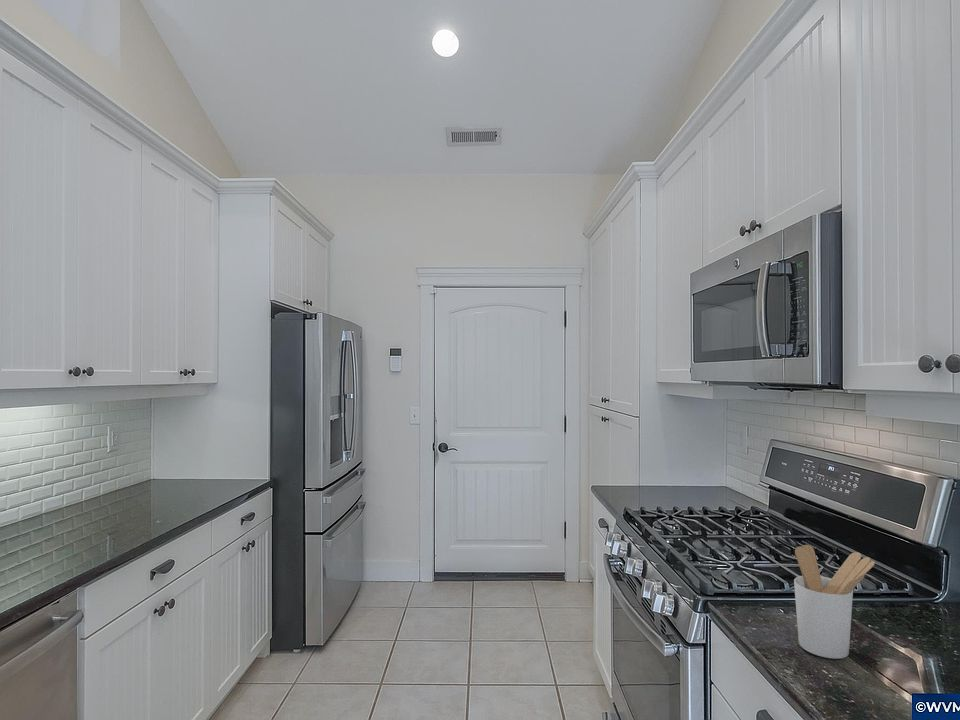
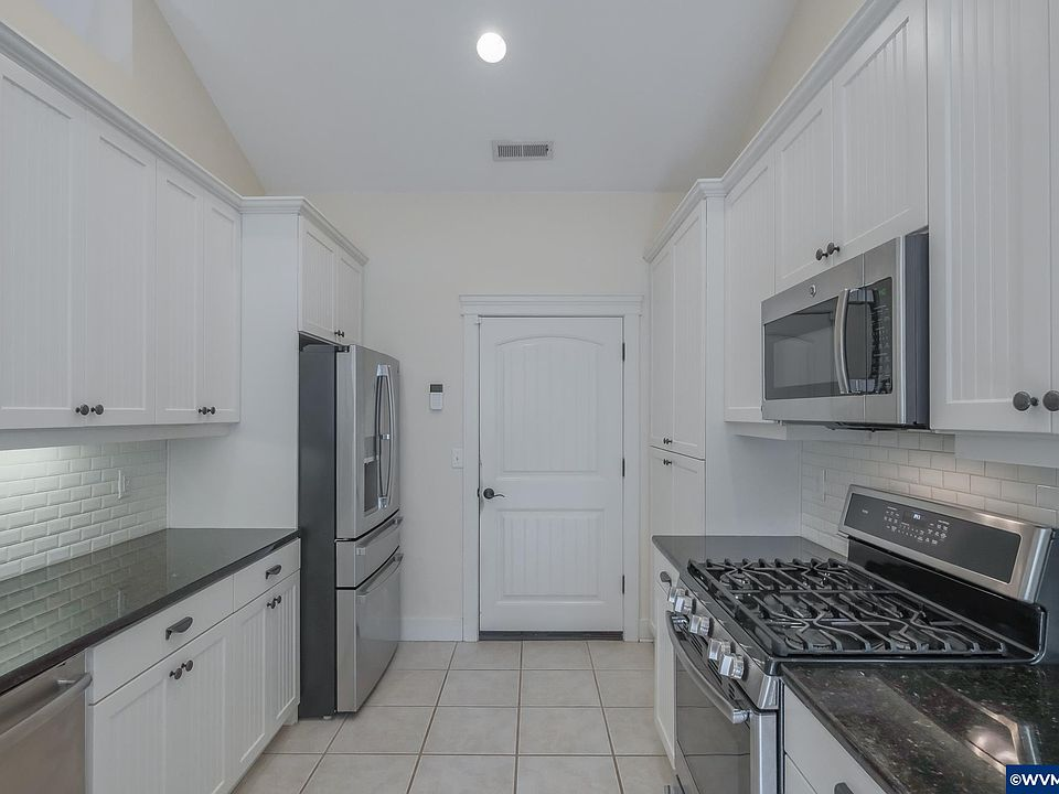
- utensil holder [793,544,876,660]
